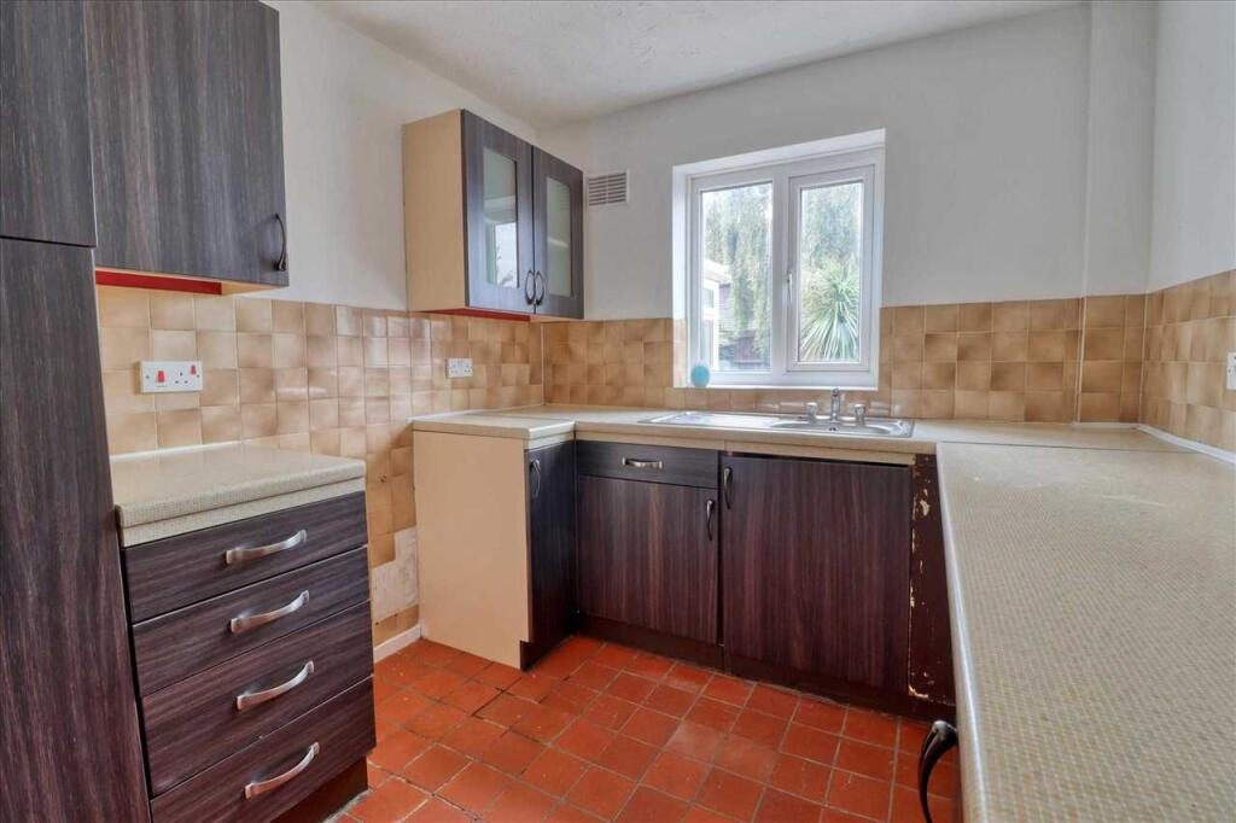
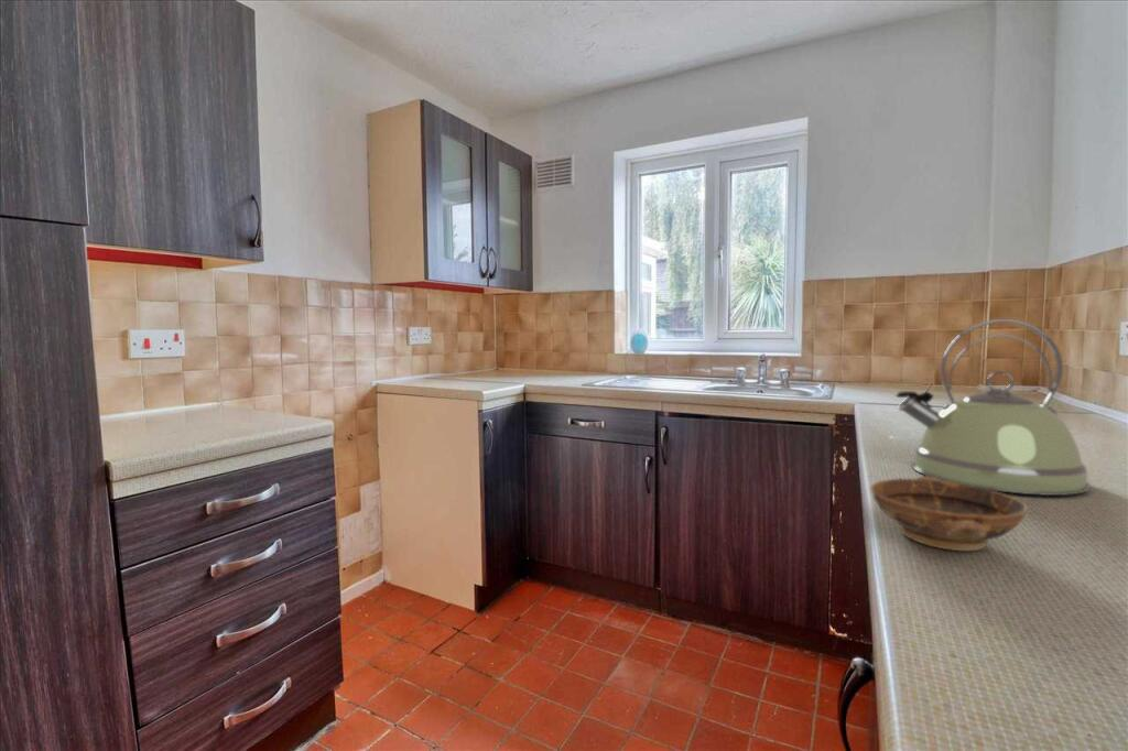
+ bowl [869,475,1029,552]
+ kettle [893,318,1092,497]
